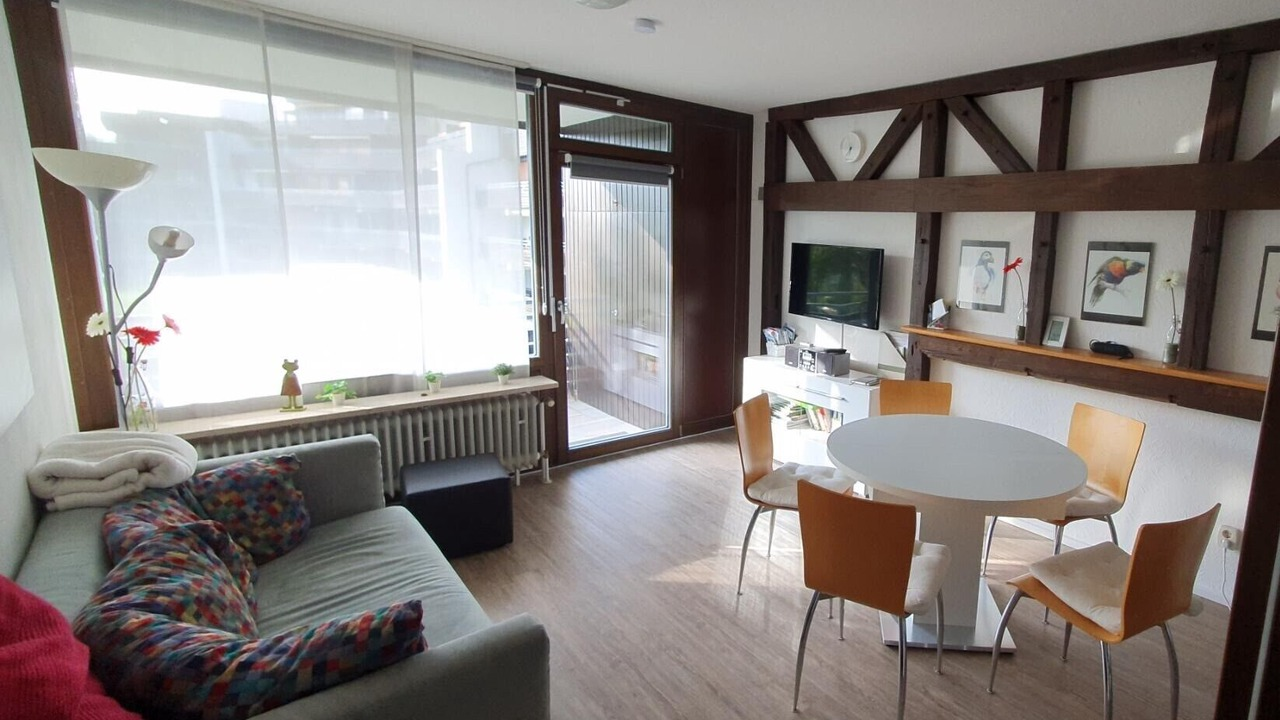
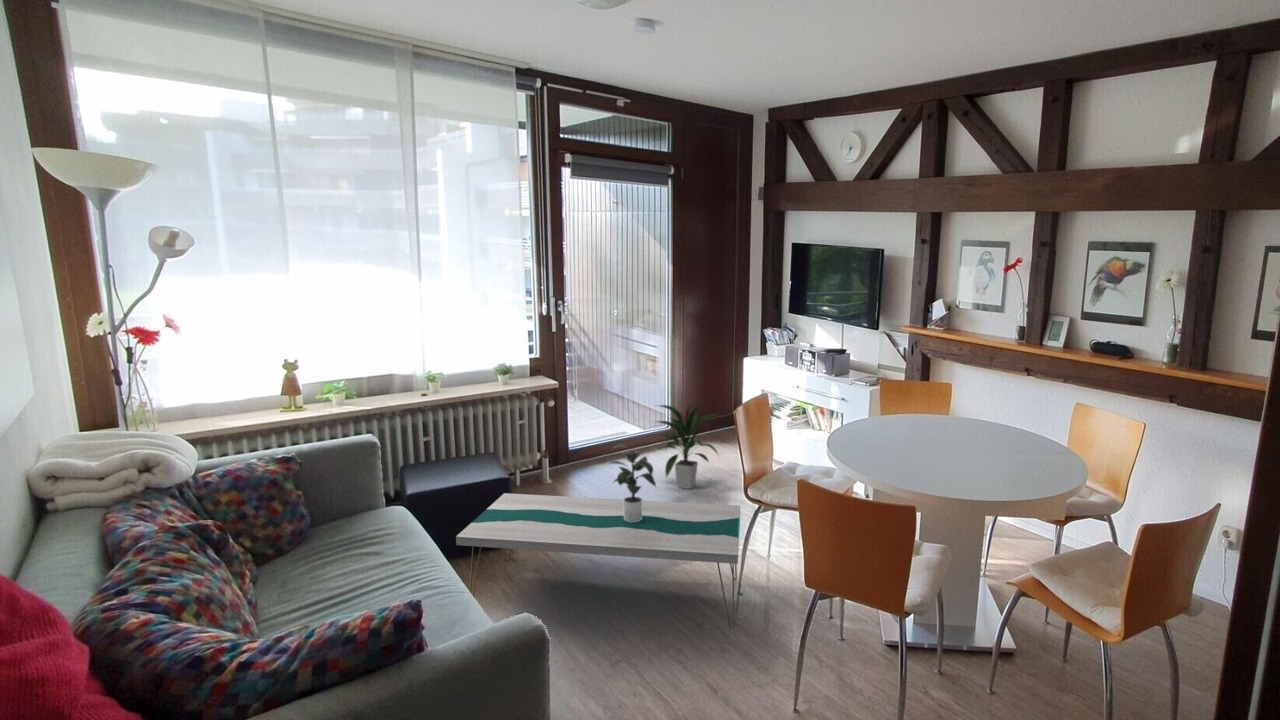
+ potted plant [607,443,657,522]
+ coffee table [455,492,741,630]
+ indoor plant [652,398,721,490]
